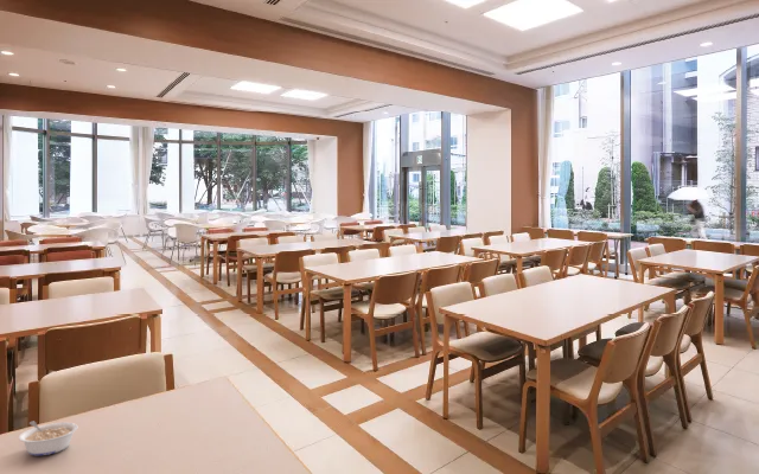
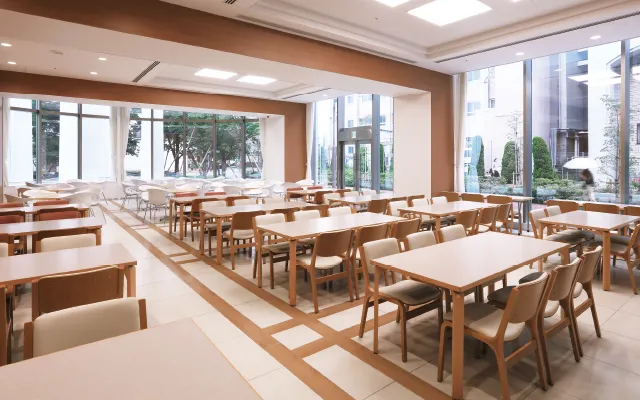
- legume [18,419,78,456]
